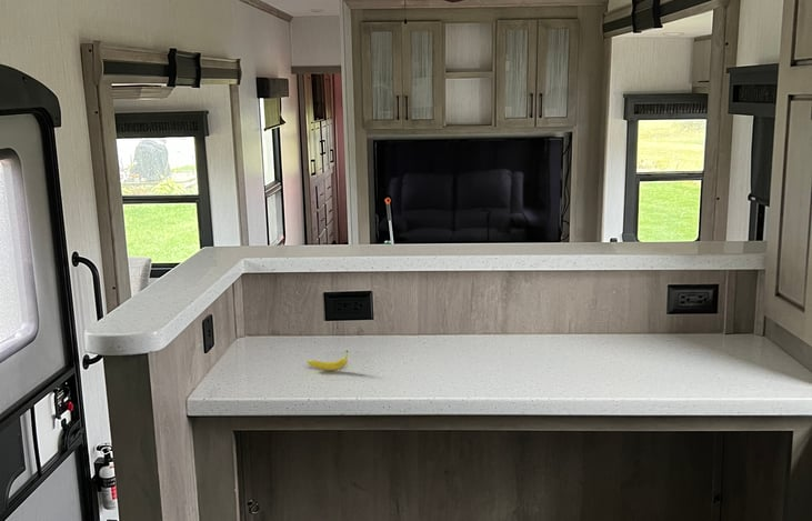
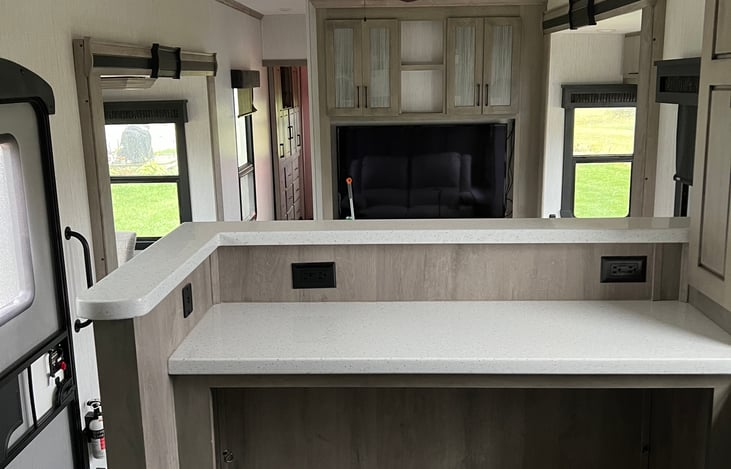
- fruit [307,349,349,371]
